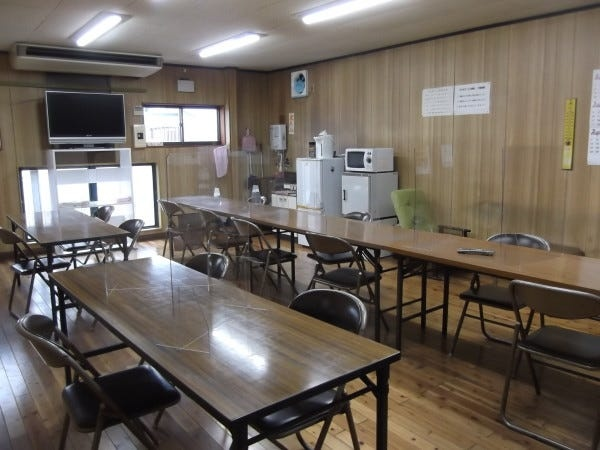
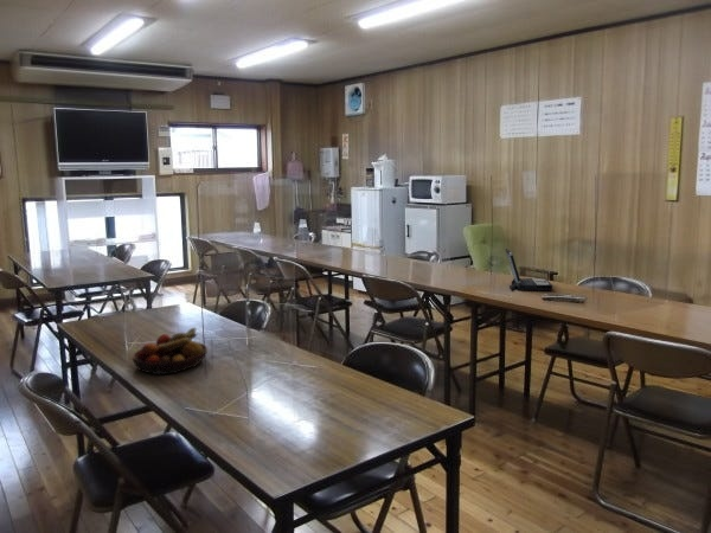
+ fruit bowl [132,326,209,375]
+ laptop [504,248,555,291]
